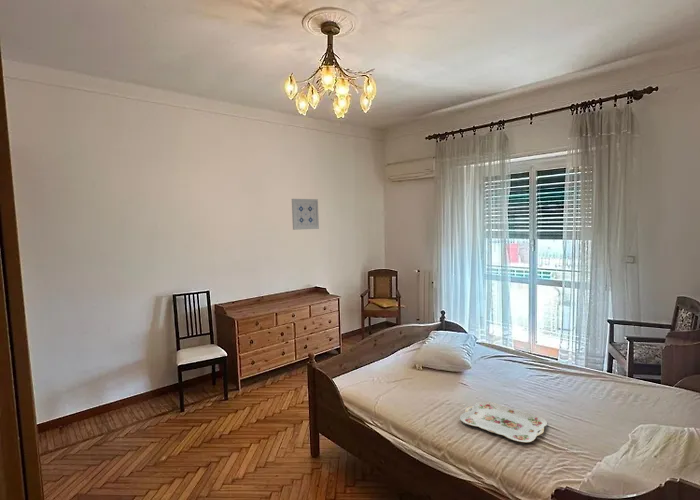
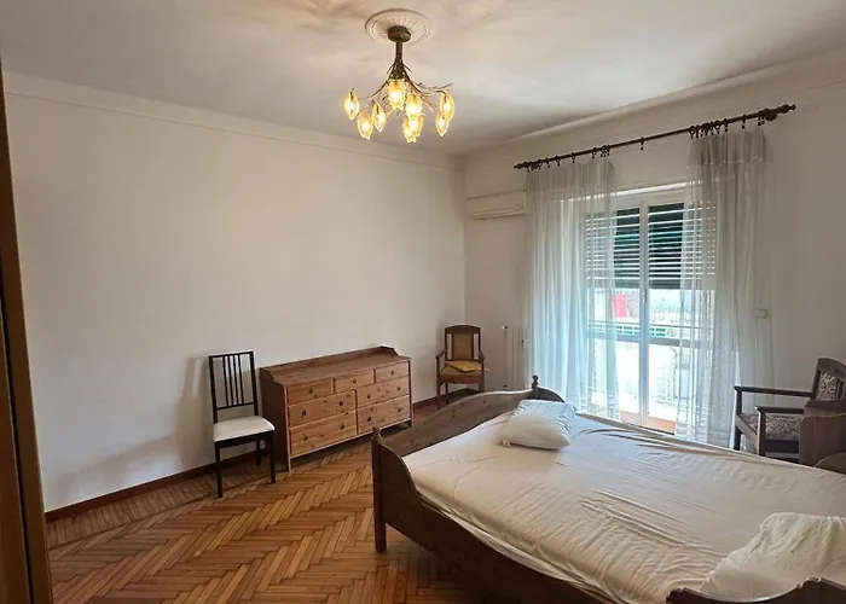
- wall art [291,198,320,231]
- serving tray [459,400,548,444]
